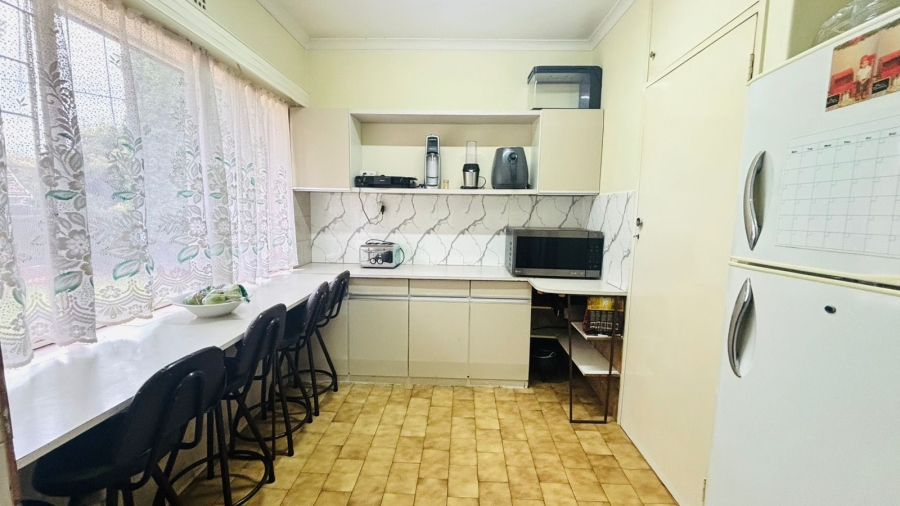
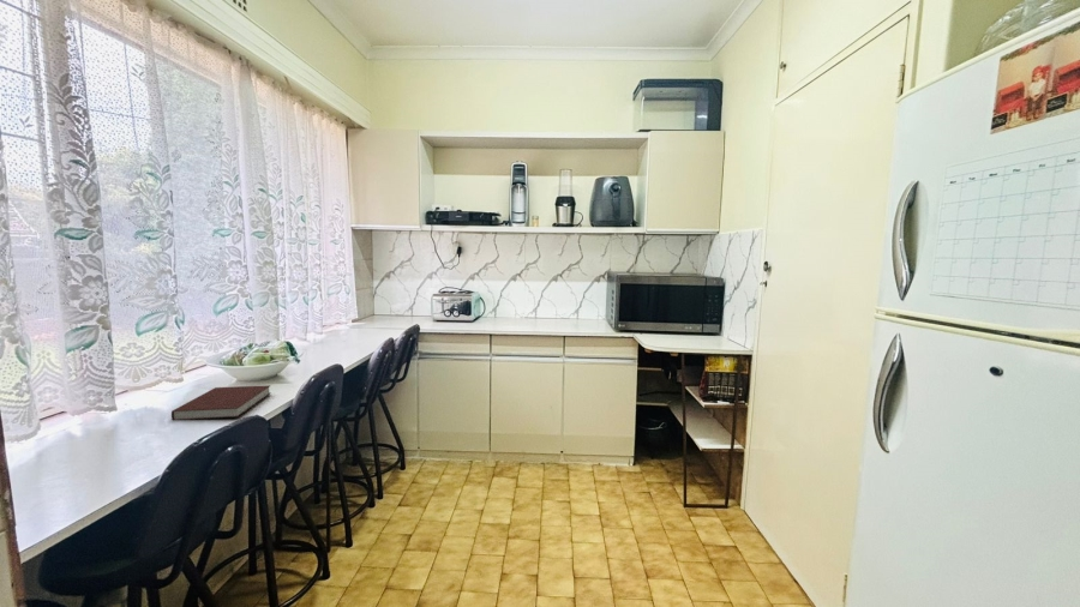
+ notebook [170,384,272,421]
